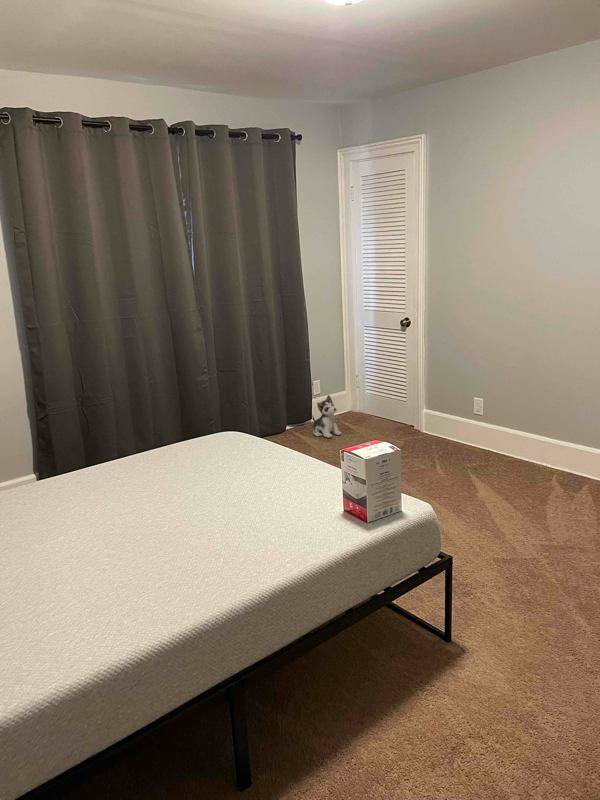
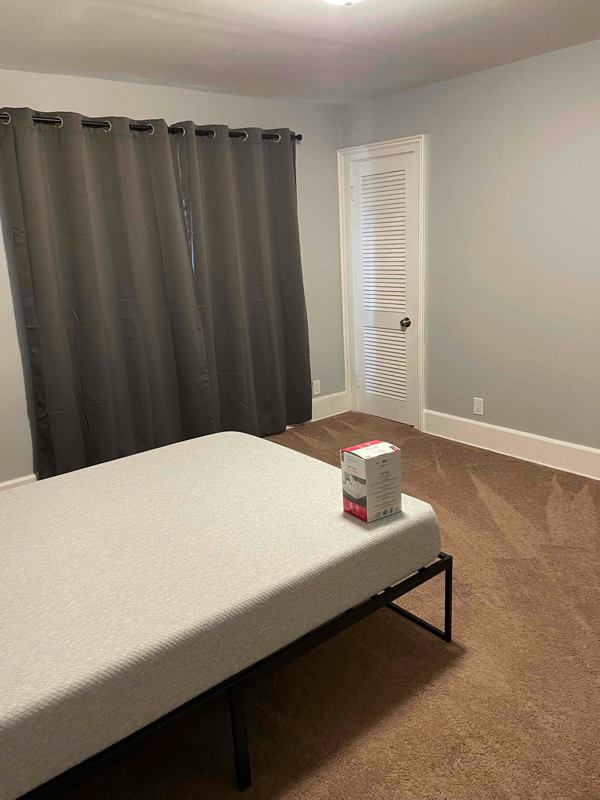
- plush toy [311,394,343,439]
